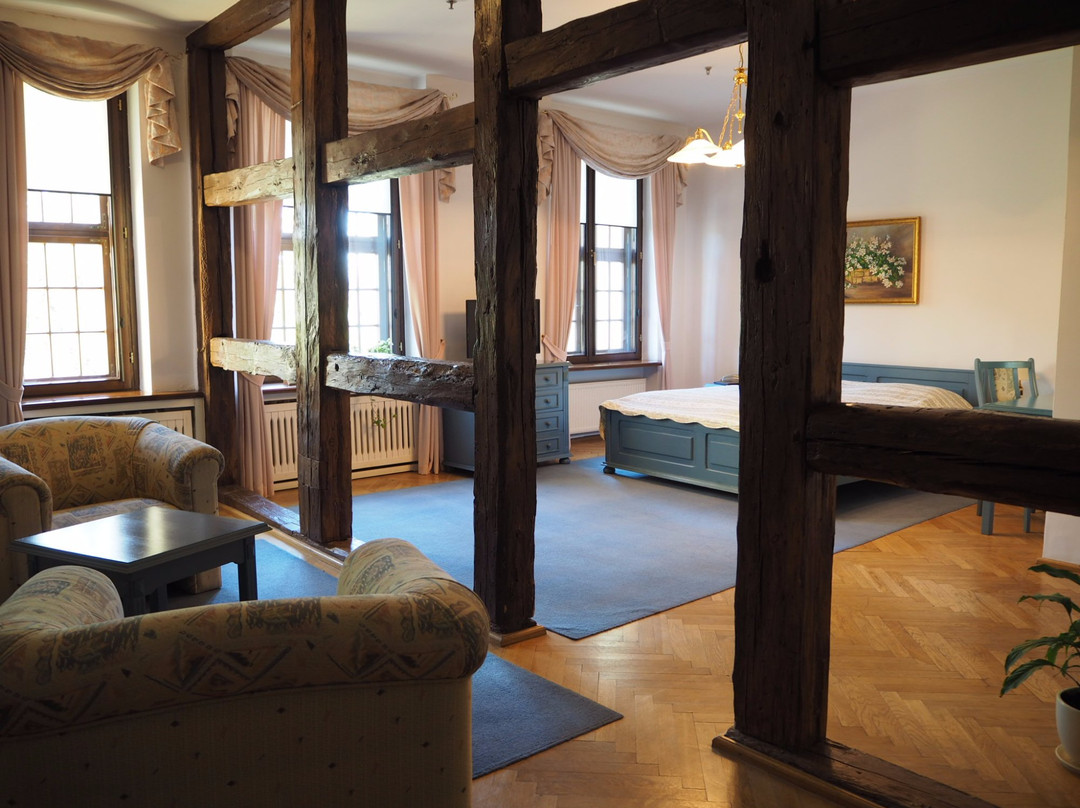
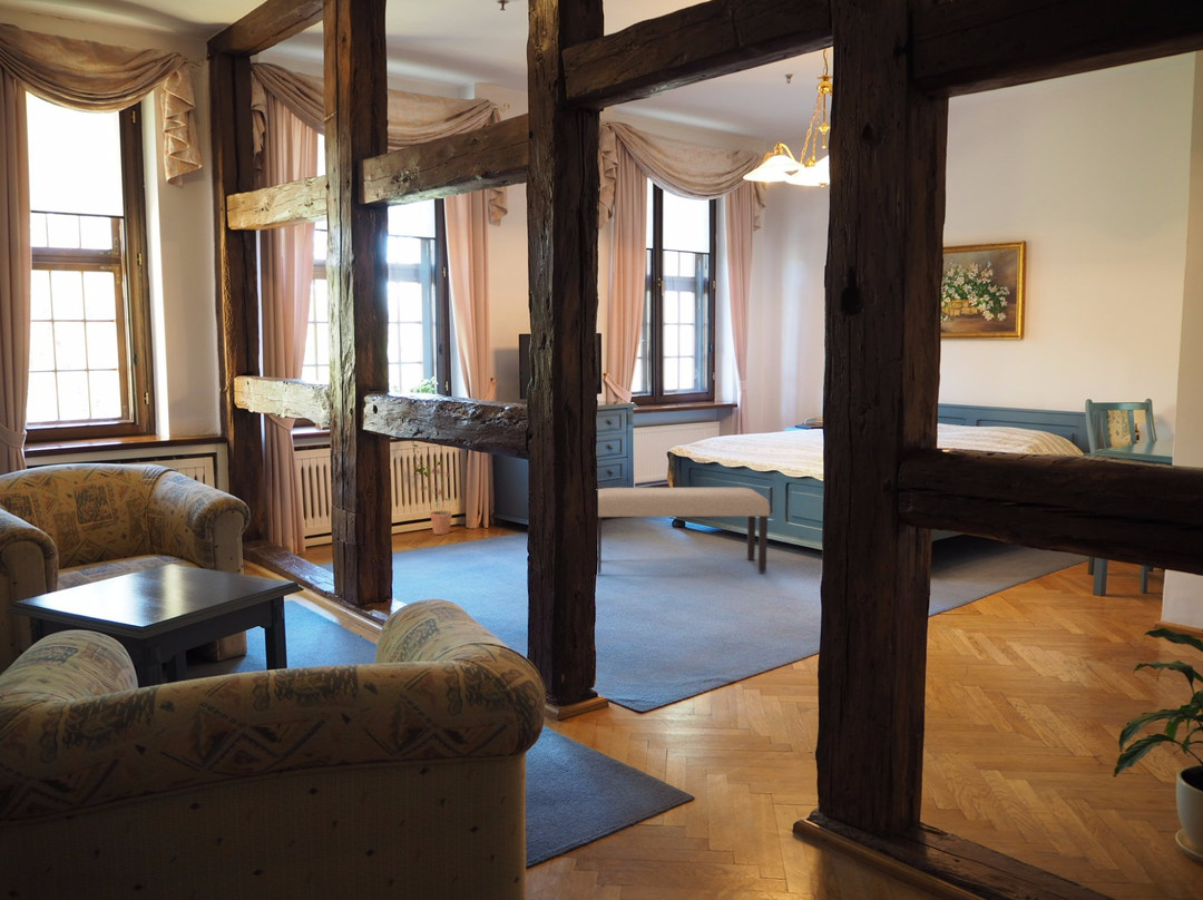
+ bench [597,487,771,575]
+ potted plant [420,467,454,536]
